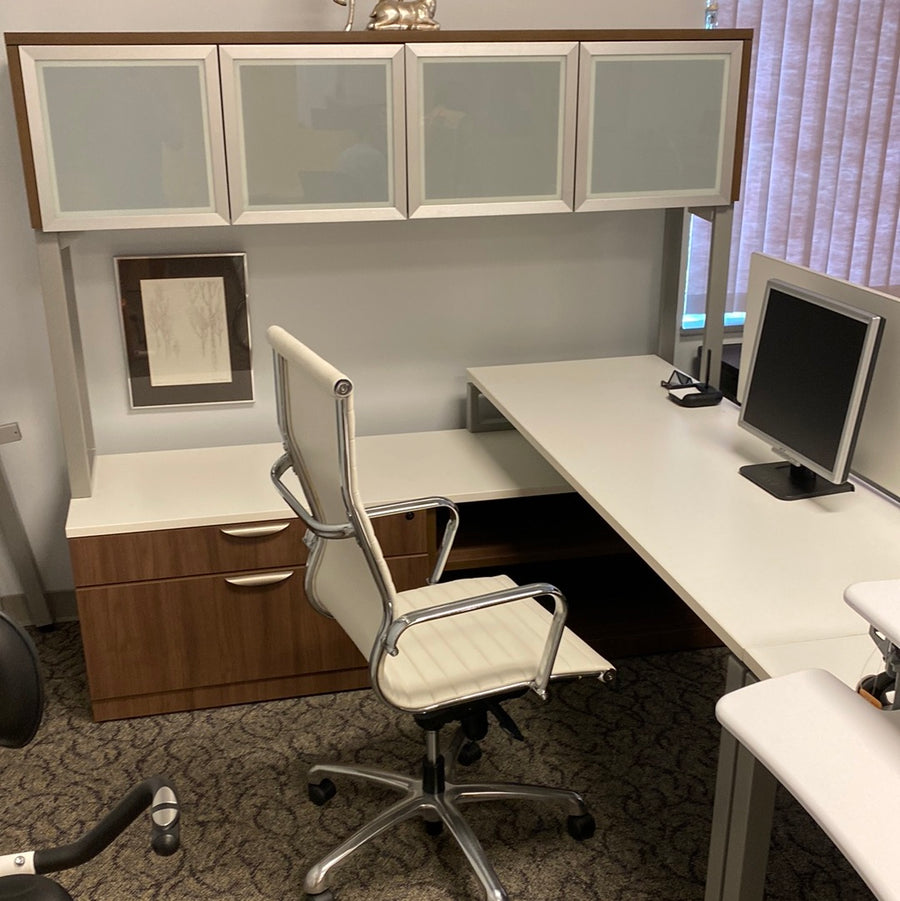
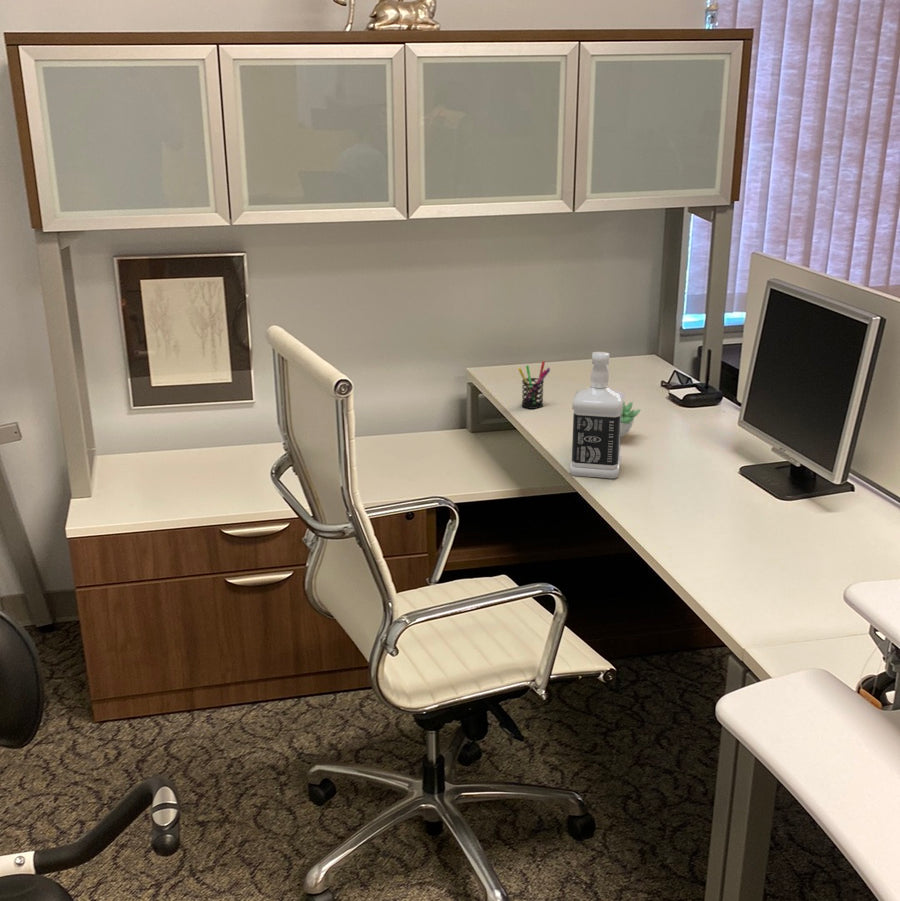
+ succulent plant [621,401,642,438]
+ pen holder [517,360,551,410]
+ bottle [569,351,626,479]
